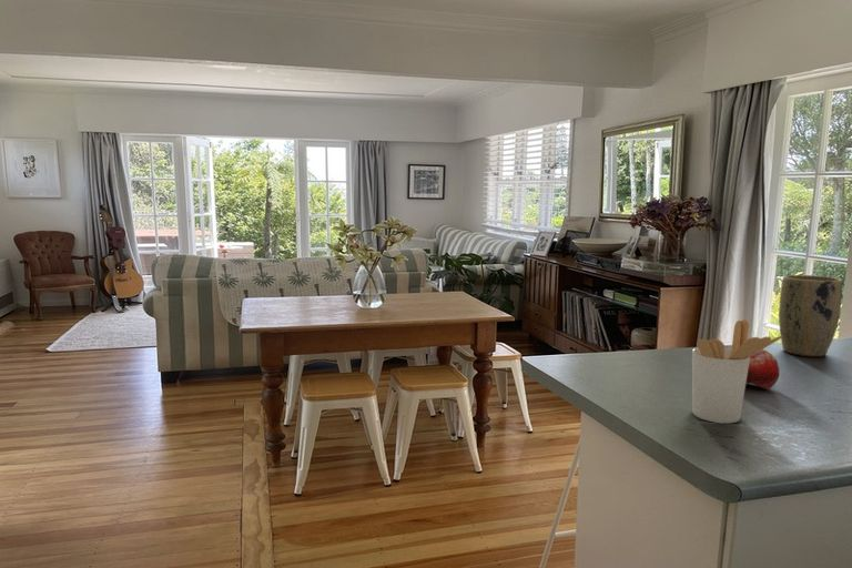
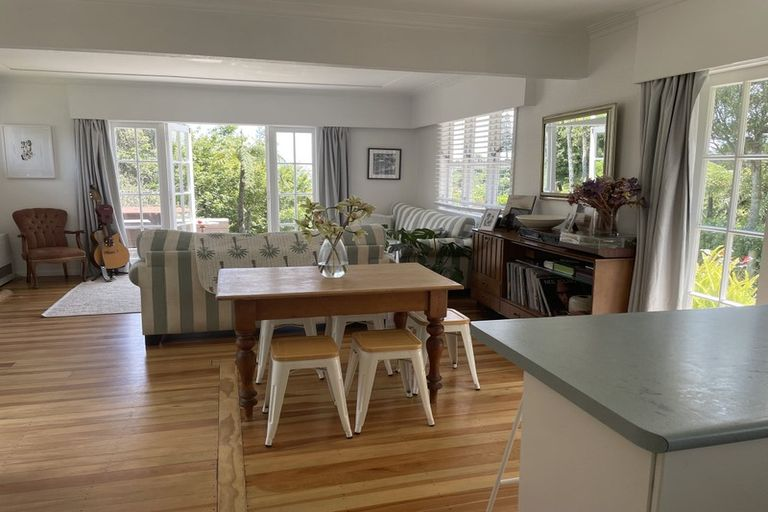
- fruit [746,348,780,390]
- plant pot [778,274,844,357]
- utensil holder [691,318,783,424]
